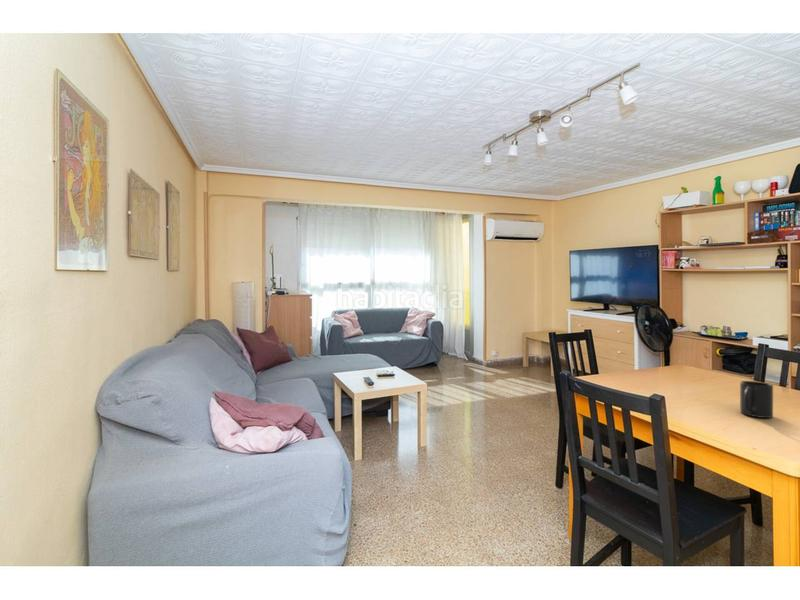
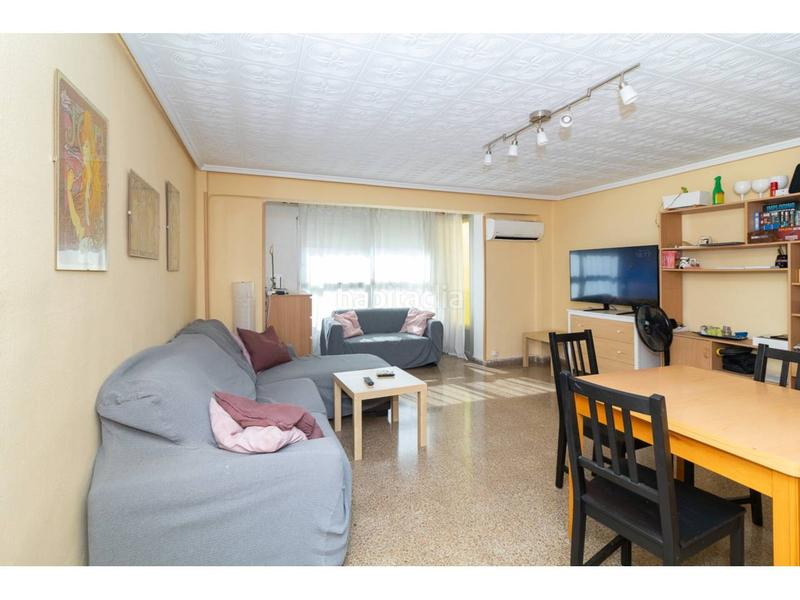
- mug [739,380,774,419]
